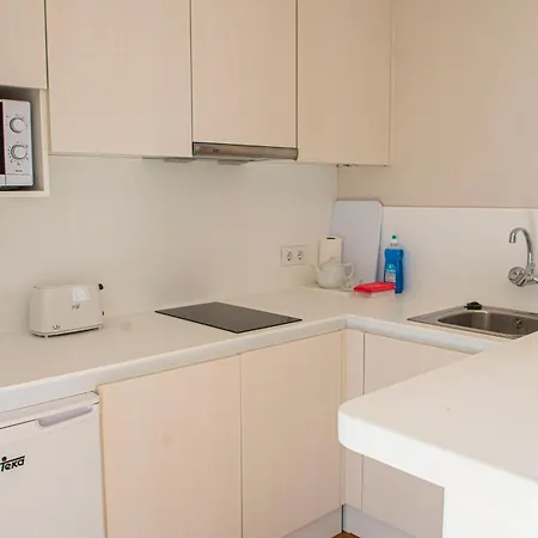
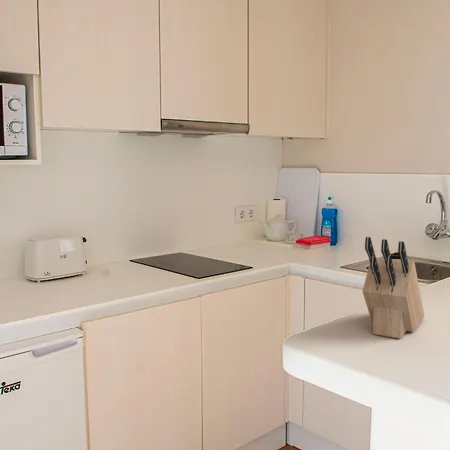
+ knife block [362,236,425,340]
